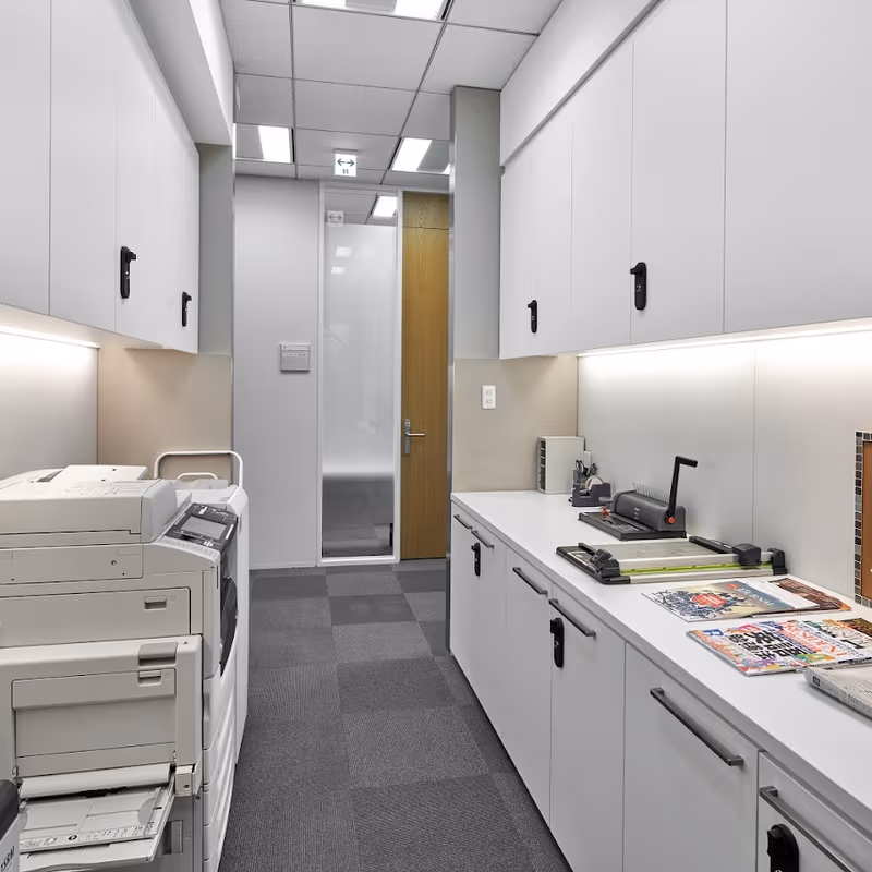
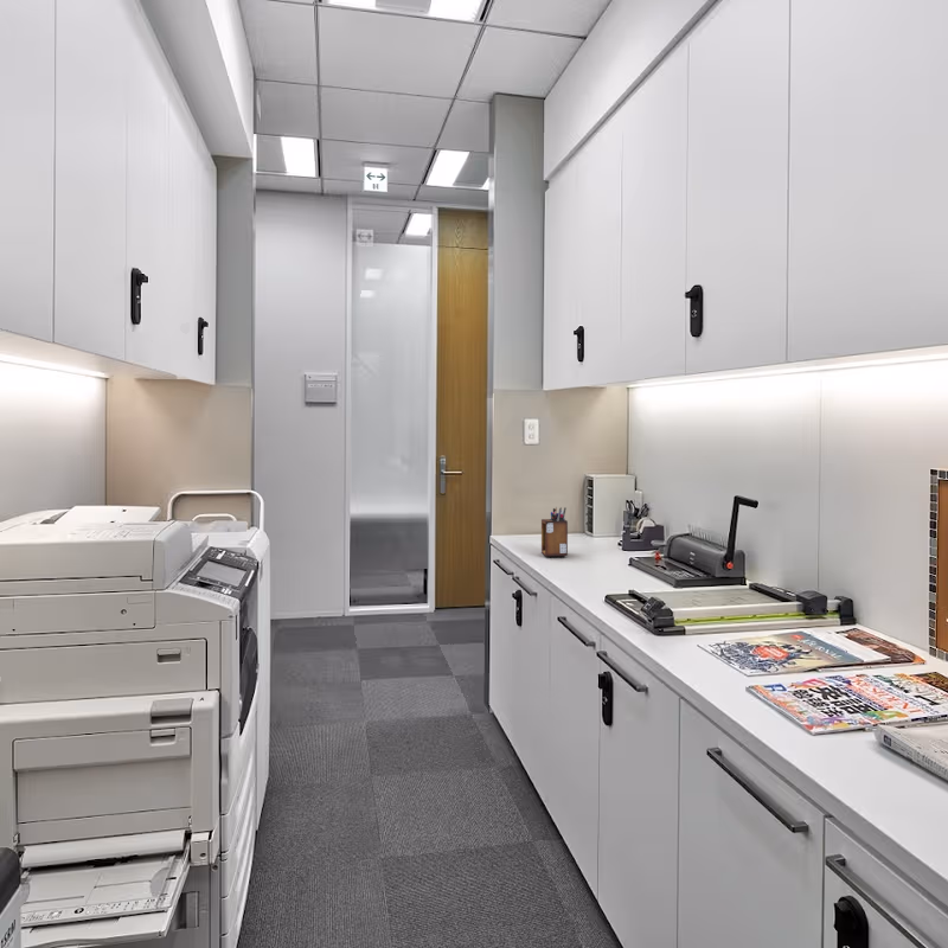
+ desk organizer [540,506,569,557]
